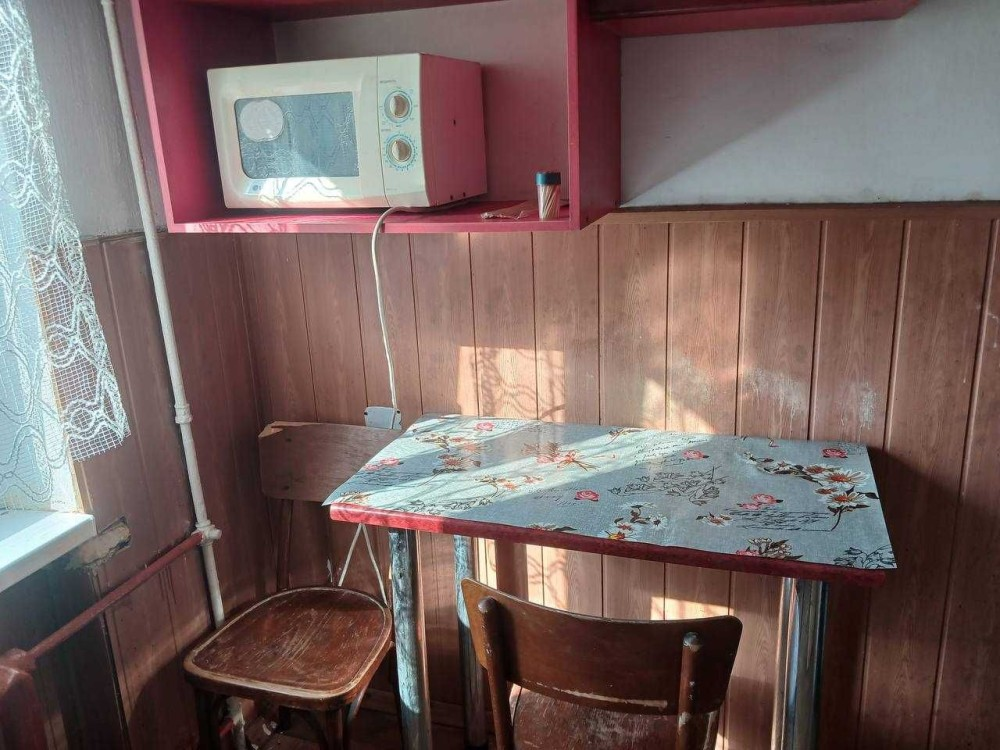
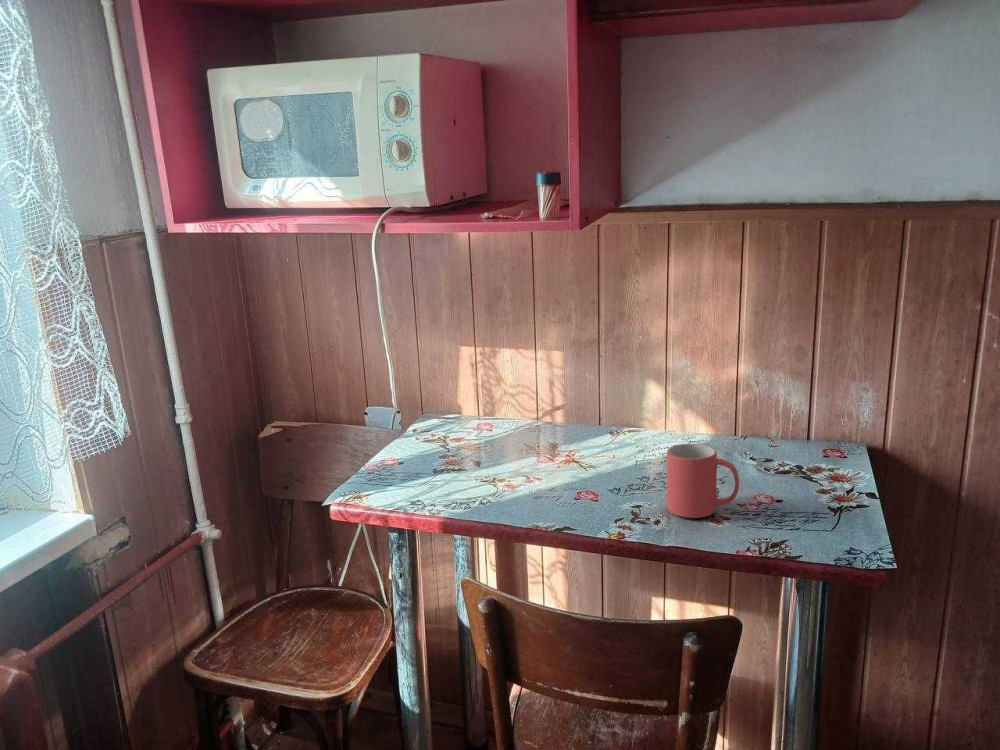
+ mug [666,443,740,519]
